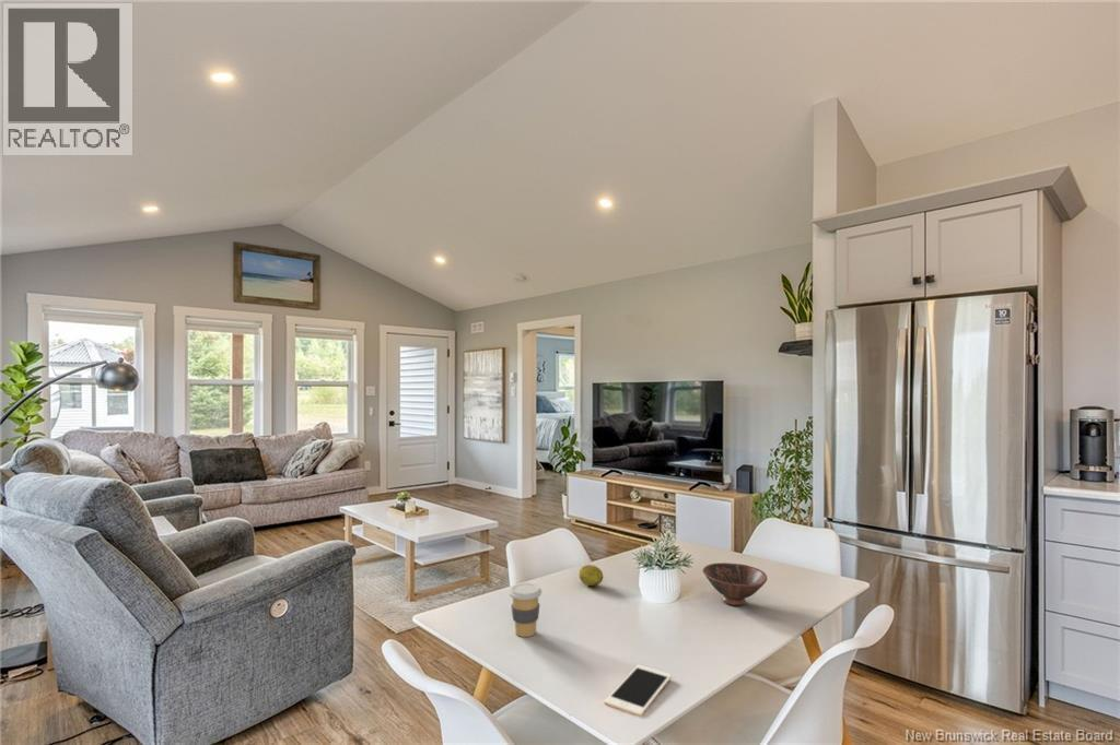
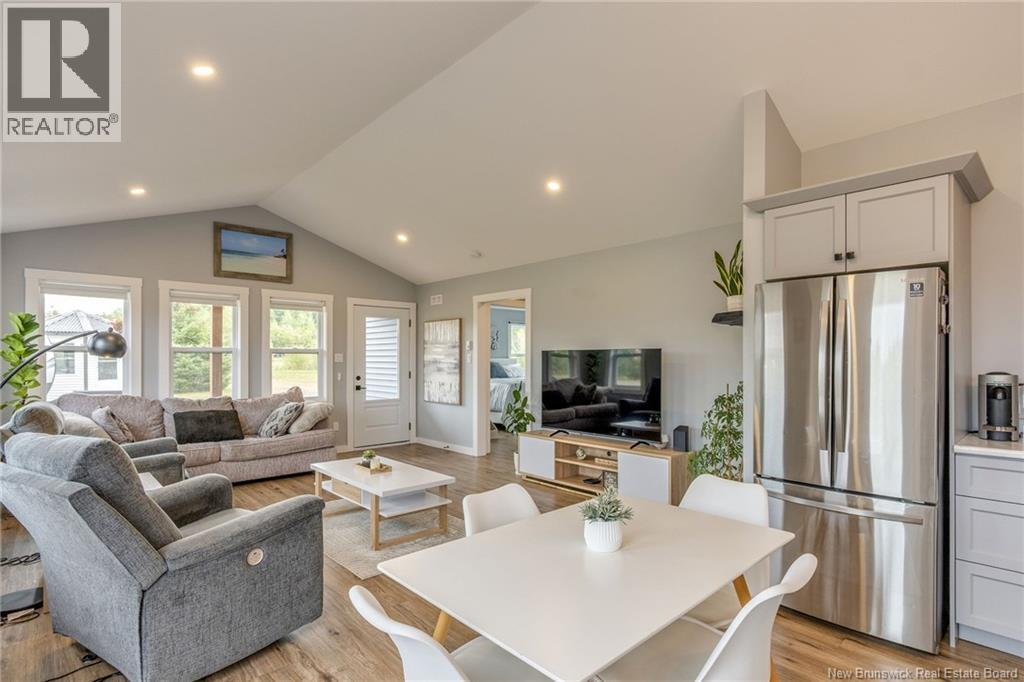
- fruit [579,564,604,587]
- coffee cup [508,582,542,638]
- cell phone [604,664,673,718]
- bowl [701,561,768,606]
